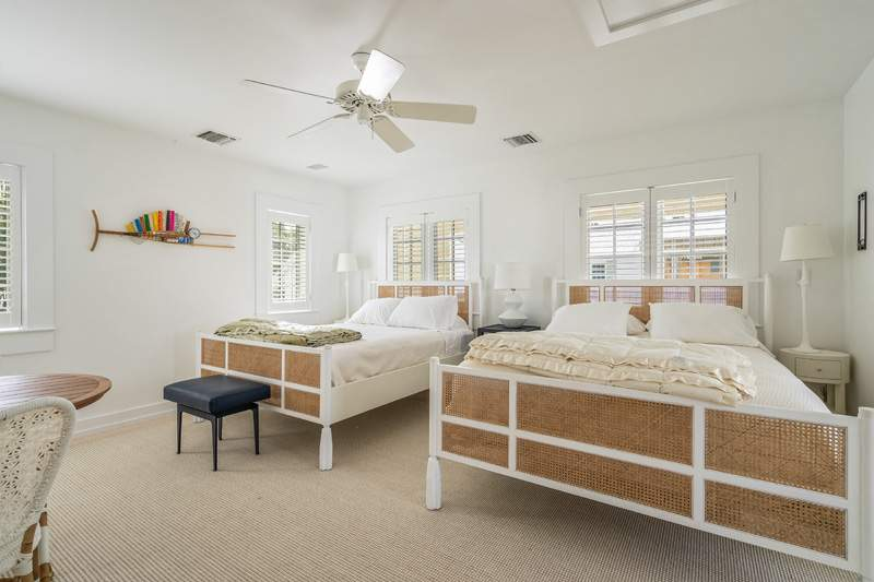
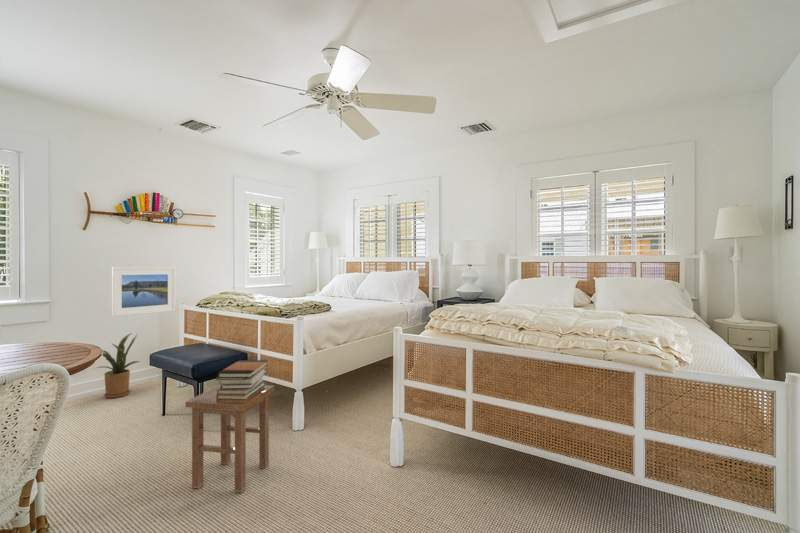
+ house plant [93,332,141,399]
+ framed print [111,266,176,318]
+ stool [185,384,275,494]
+ book stack [215,359,269,400]
